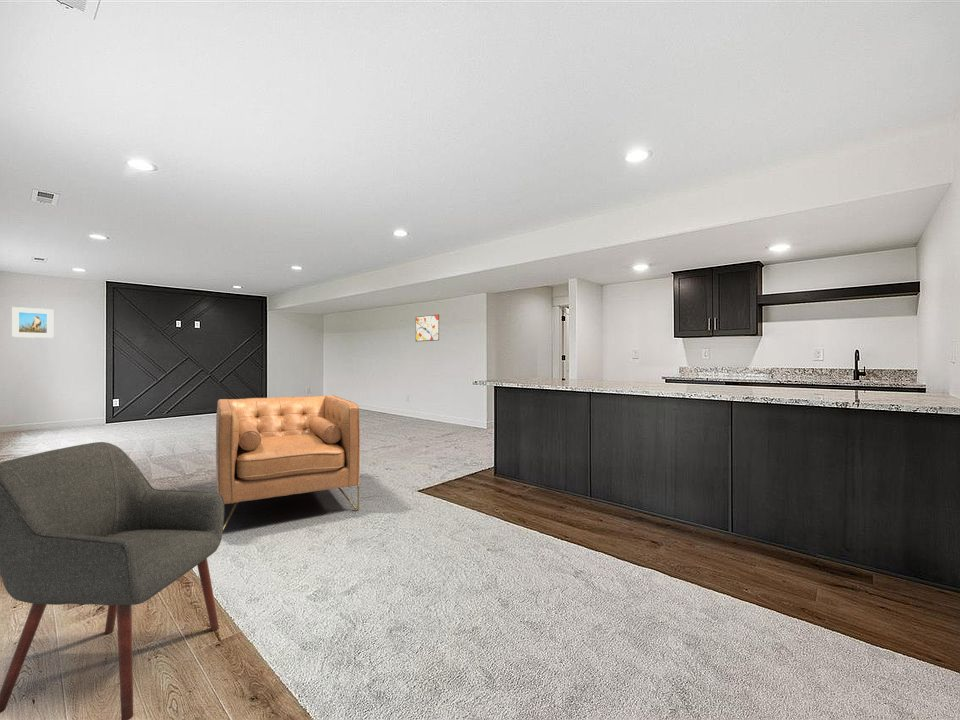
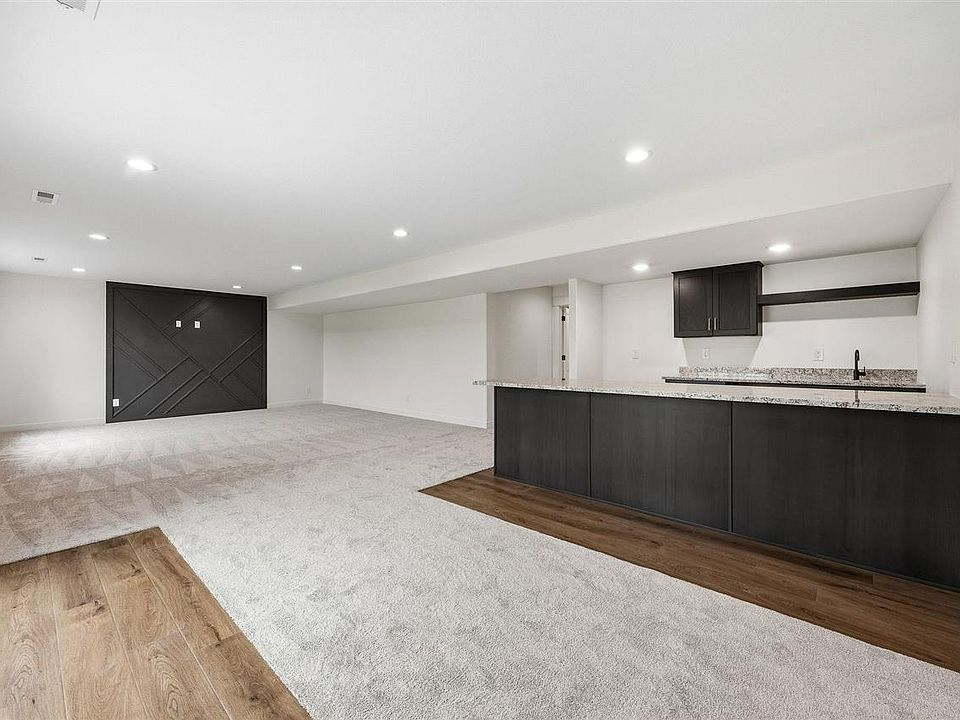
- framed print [11,306,54,339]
- chair [215,394,361,531]
- wall art [415,314,440,342]
- chair [0,441,226,720]
